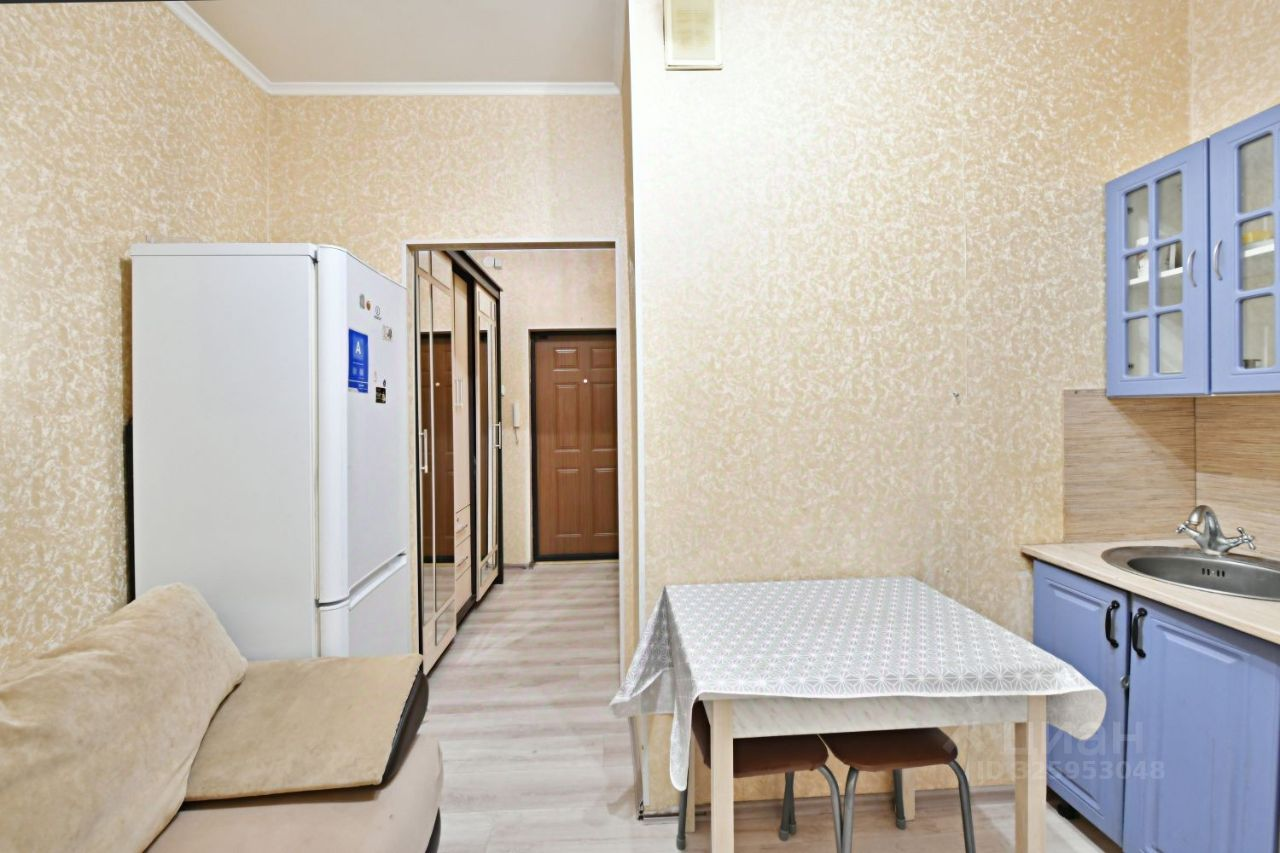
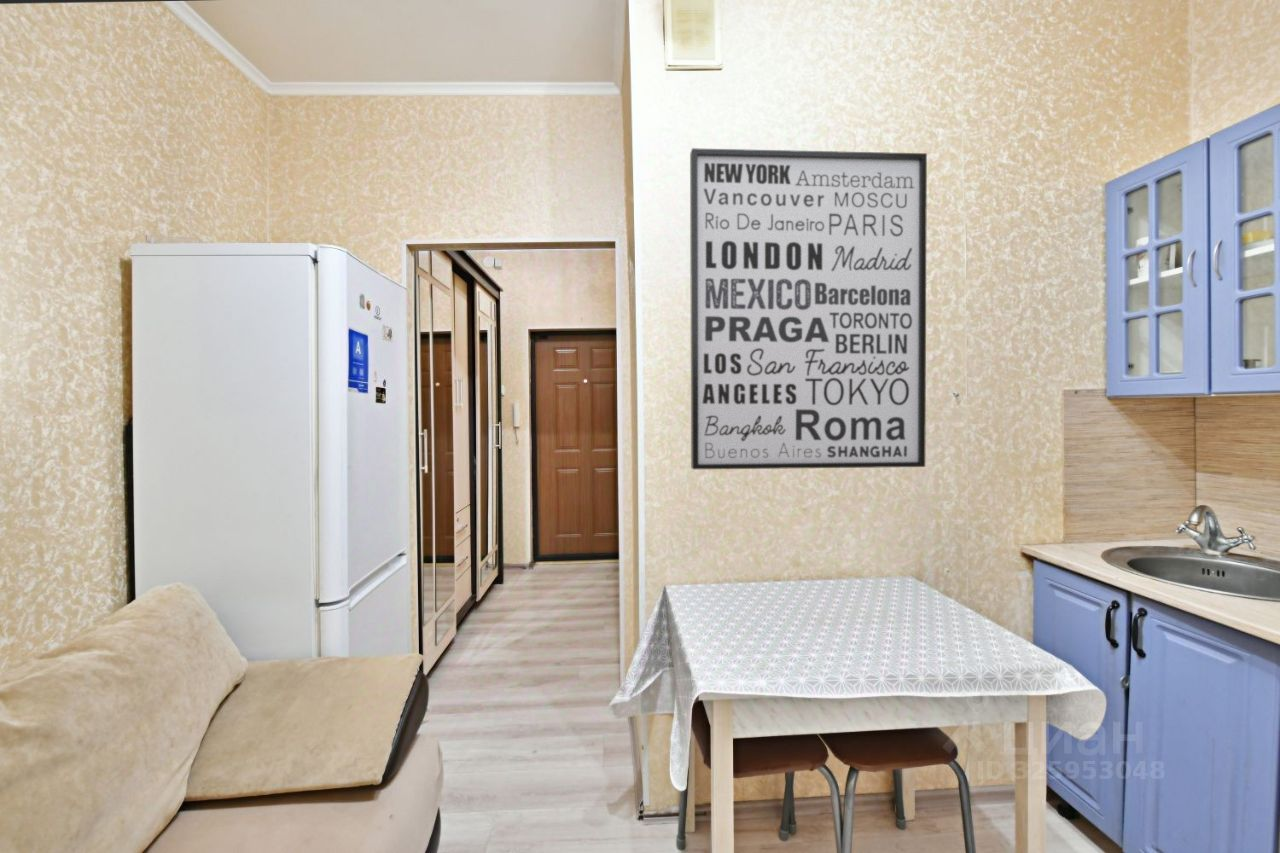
+ wall art [689,147,928,470]
